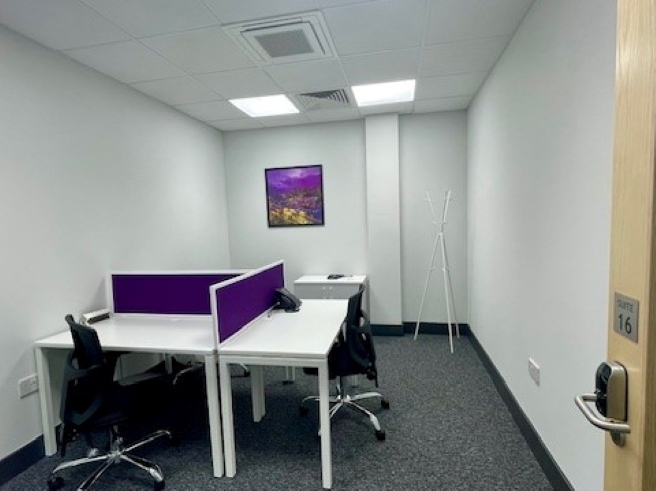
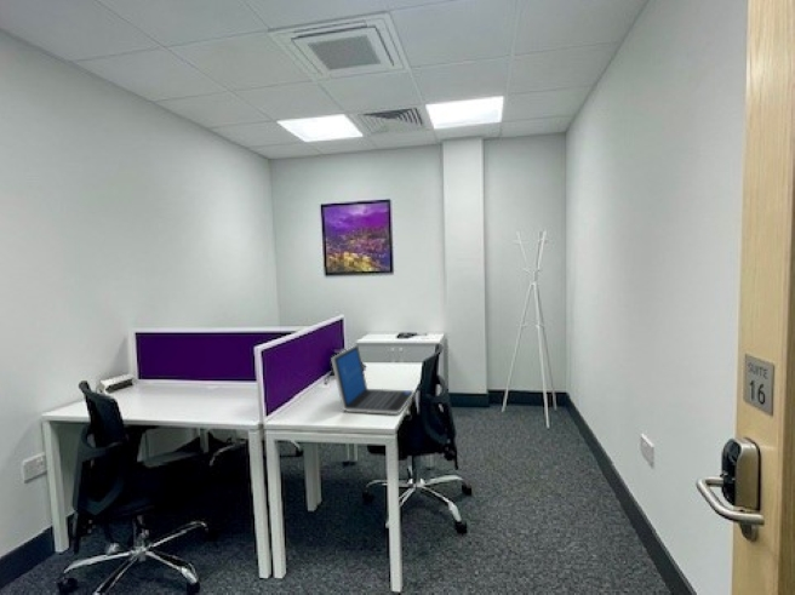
+ laptop [330,344,414,416]
